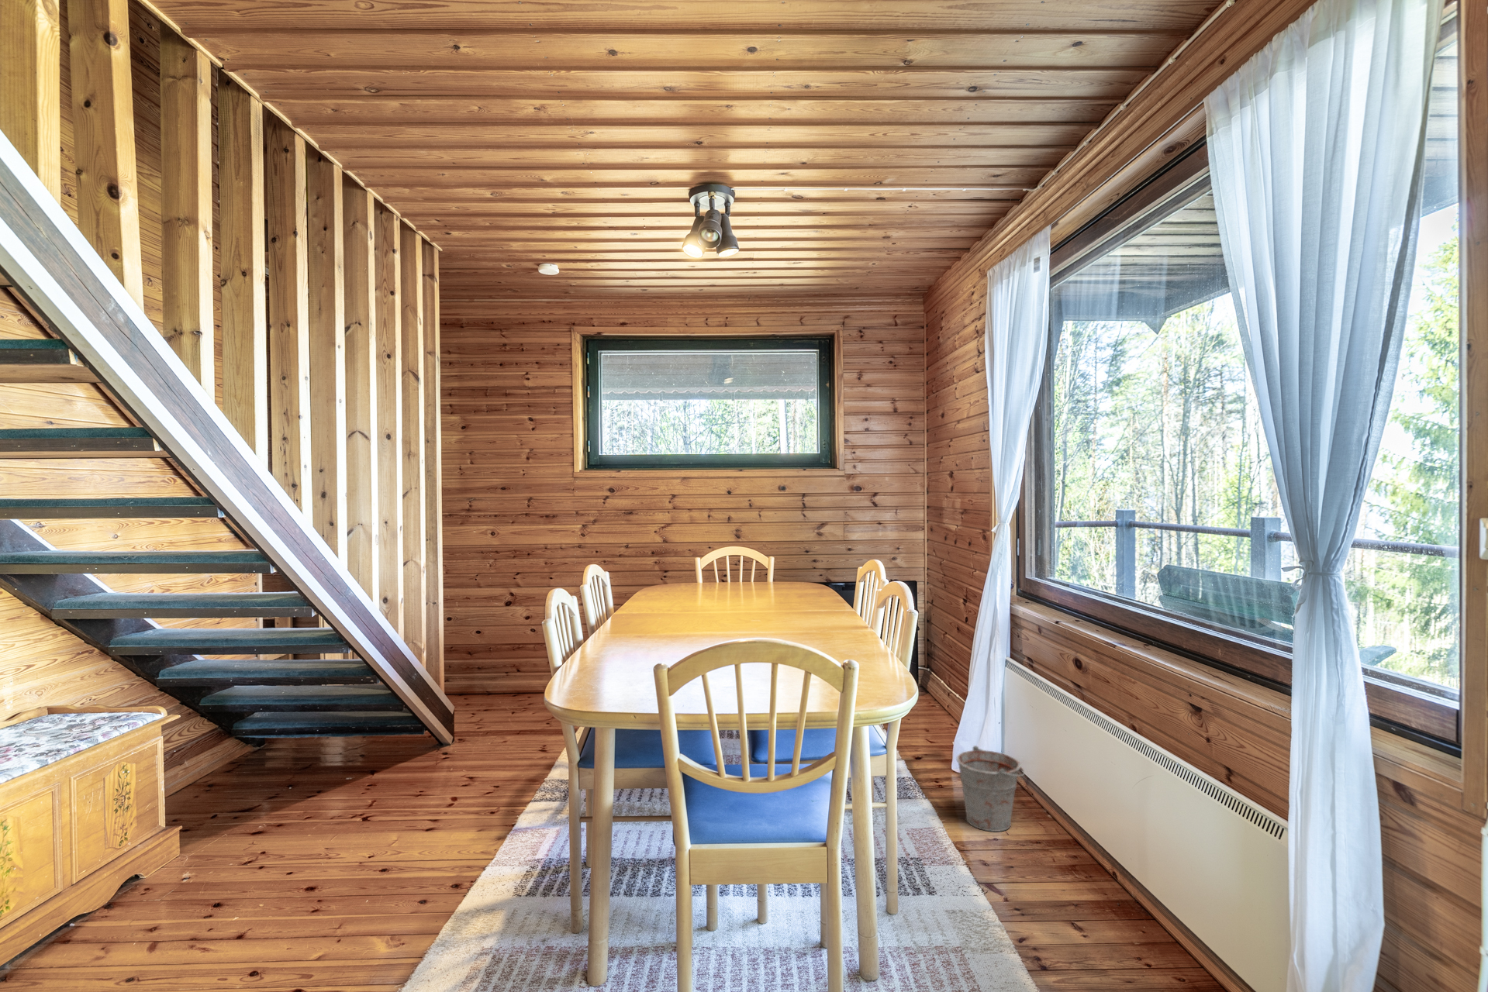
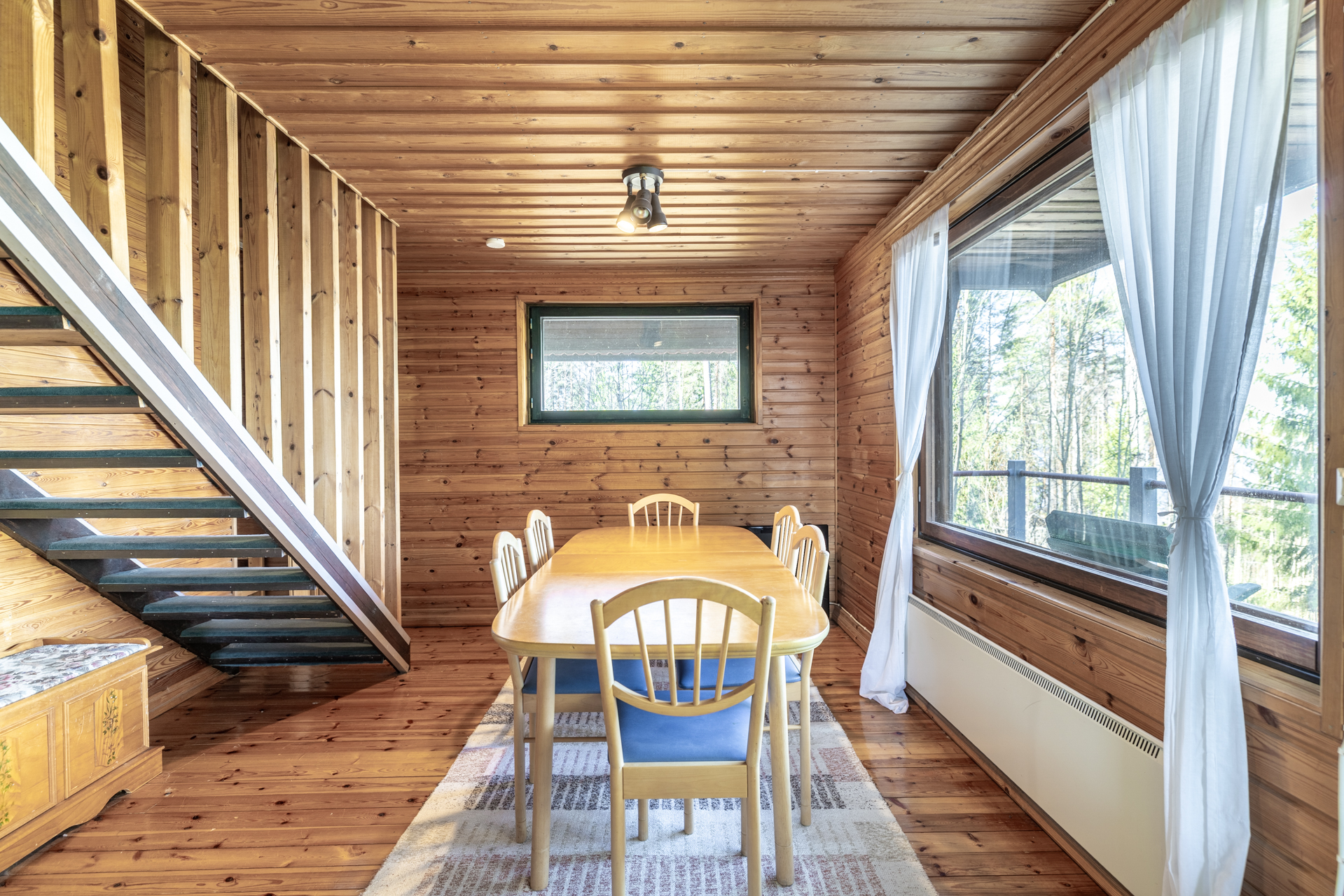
- bucket [957,745,1026,833]
